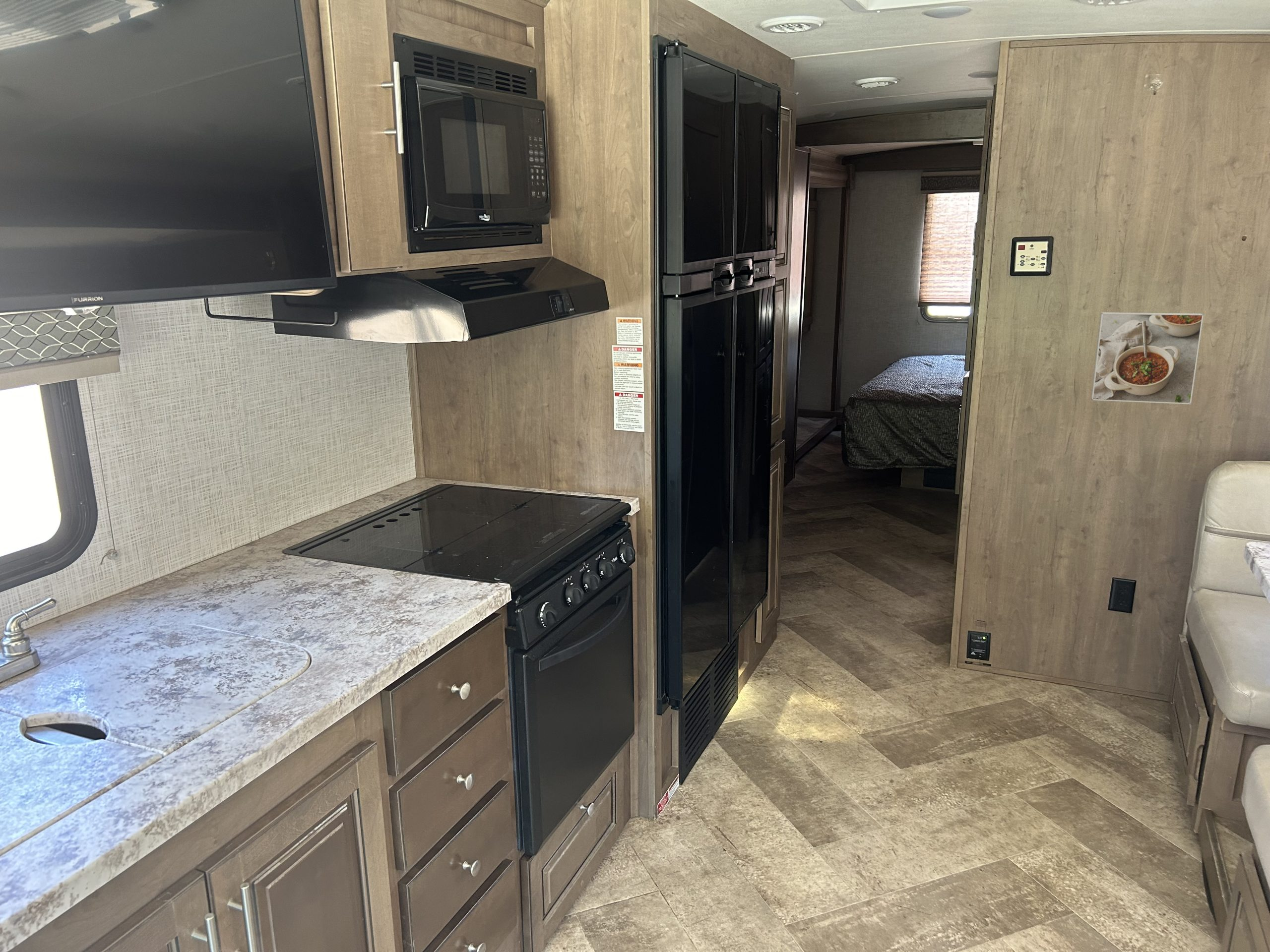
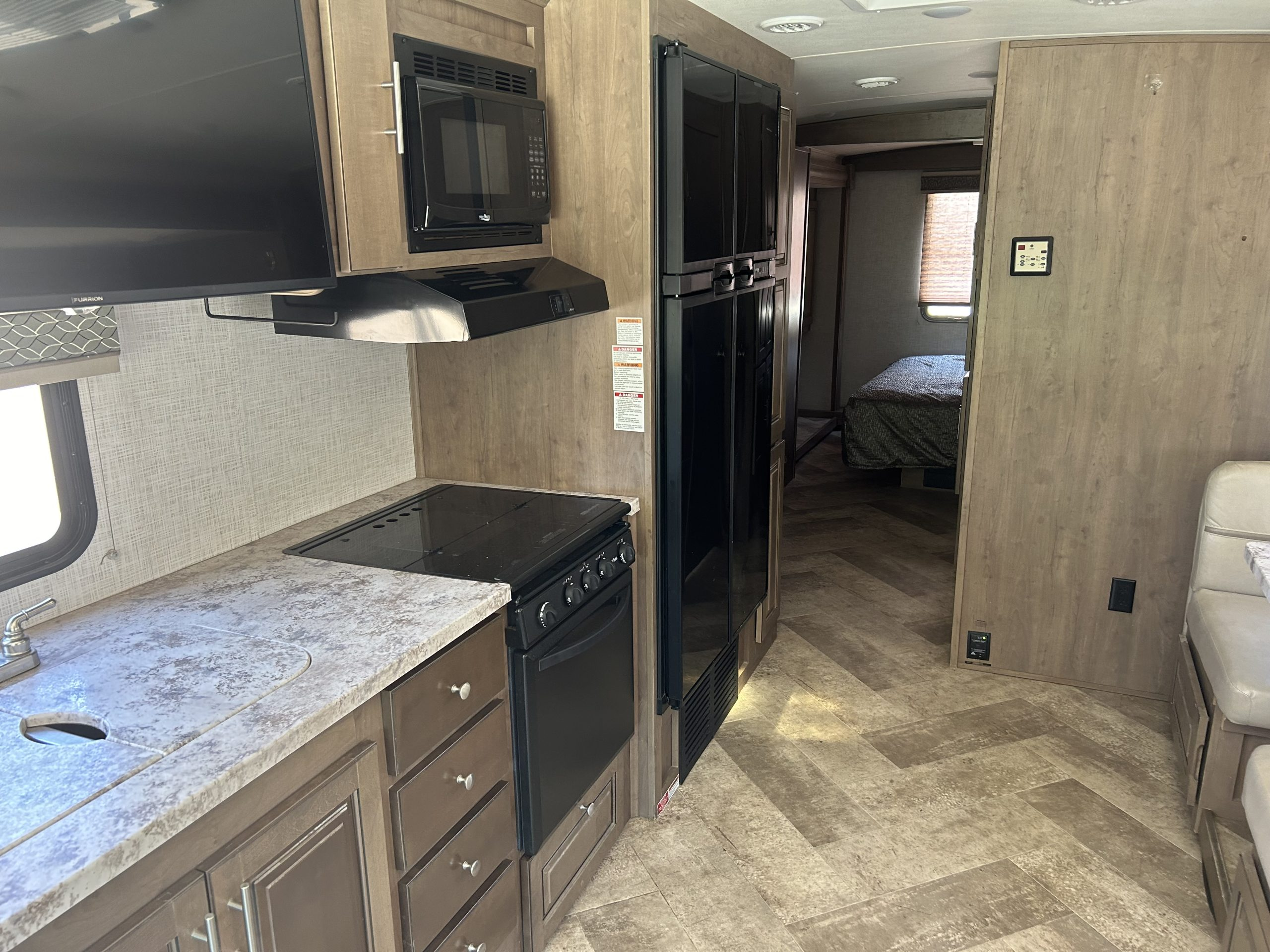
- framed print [1090,312,1204,405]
